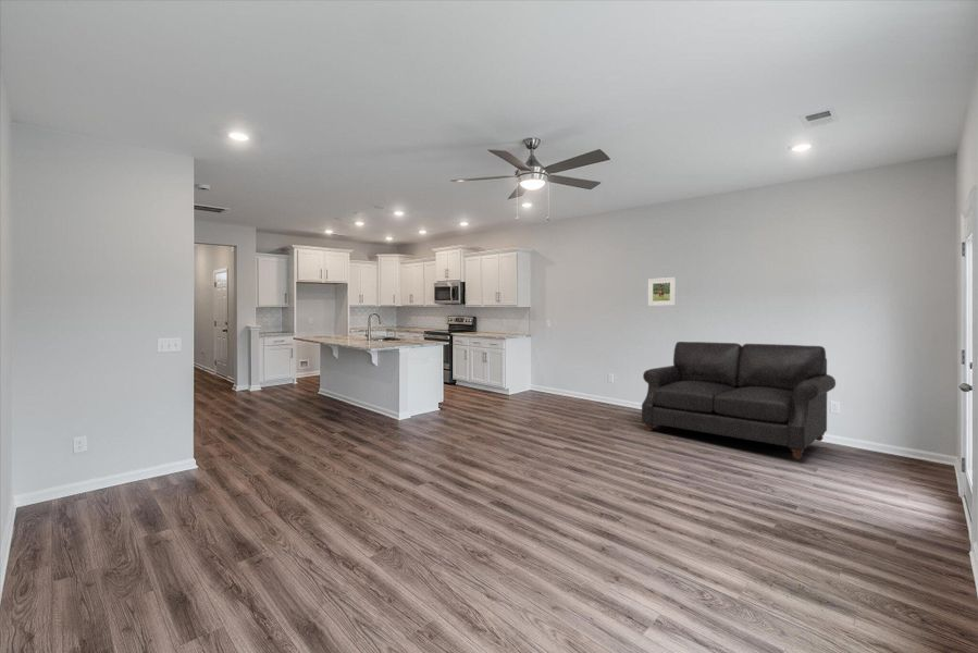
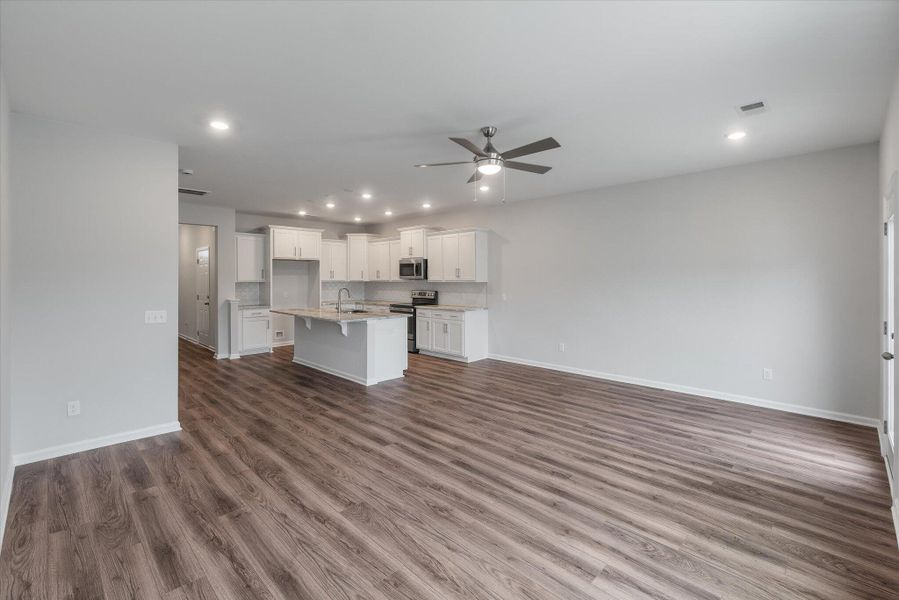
- sofa [641,341,837,460]
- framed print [647,276,677,307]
